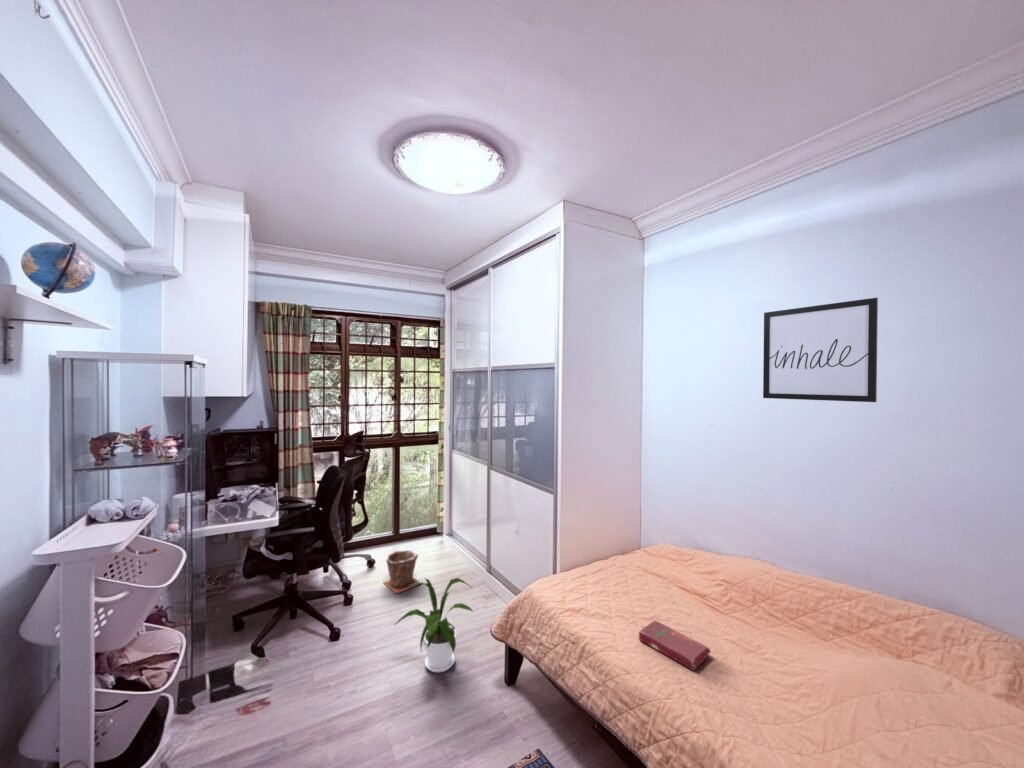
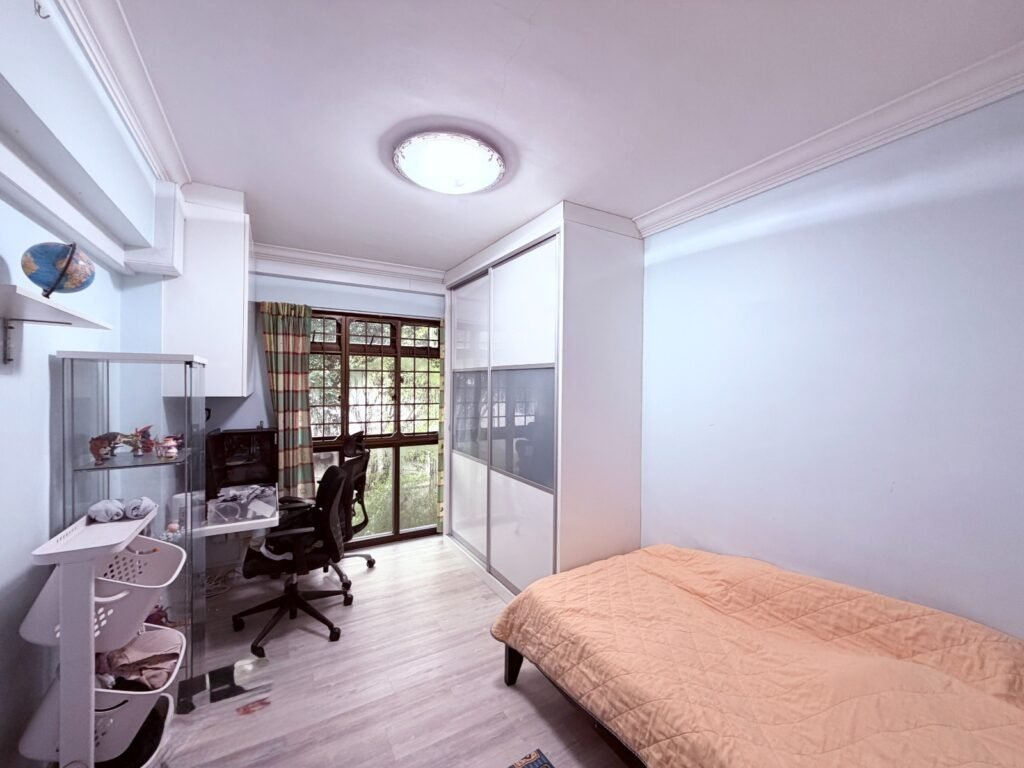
- wall art [762,297,879,403]
- house plant [393,577,474,673]
- plant pot [383,549,422,594]
- book [638,619,712,671]
